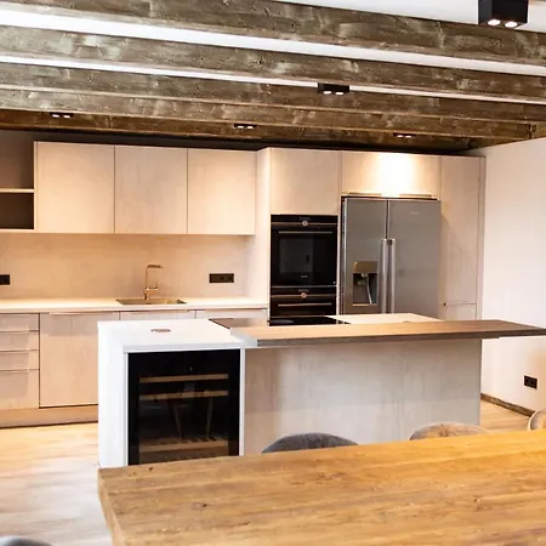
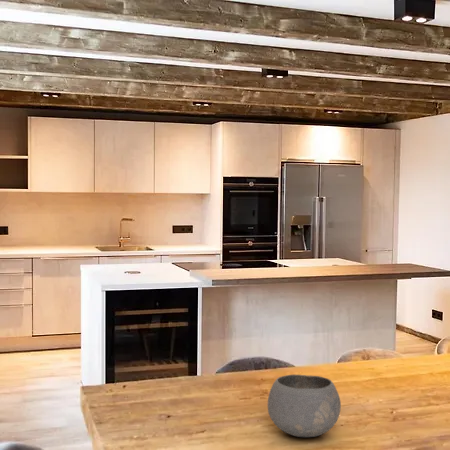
+ bowl [267,374,342,438]
